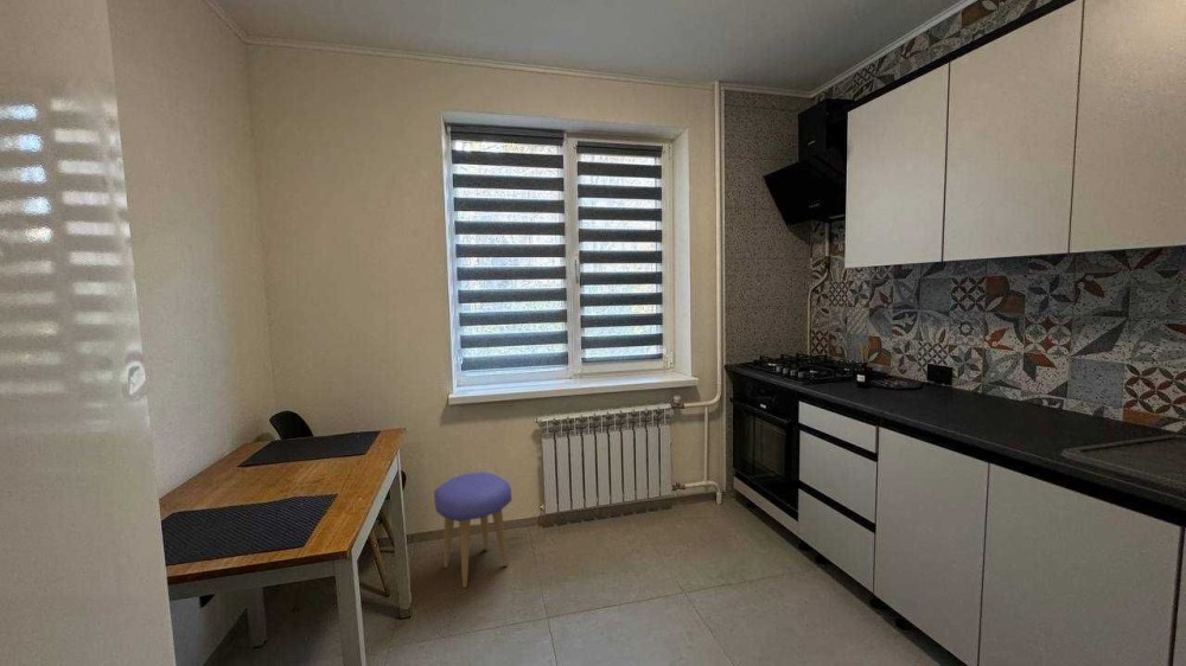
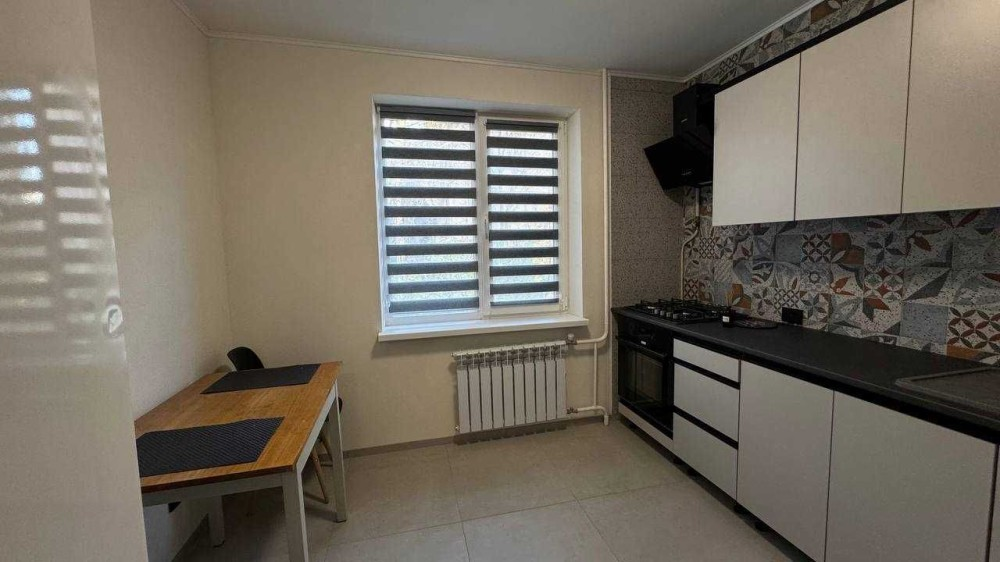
- stool [433,470,512,589]
